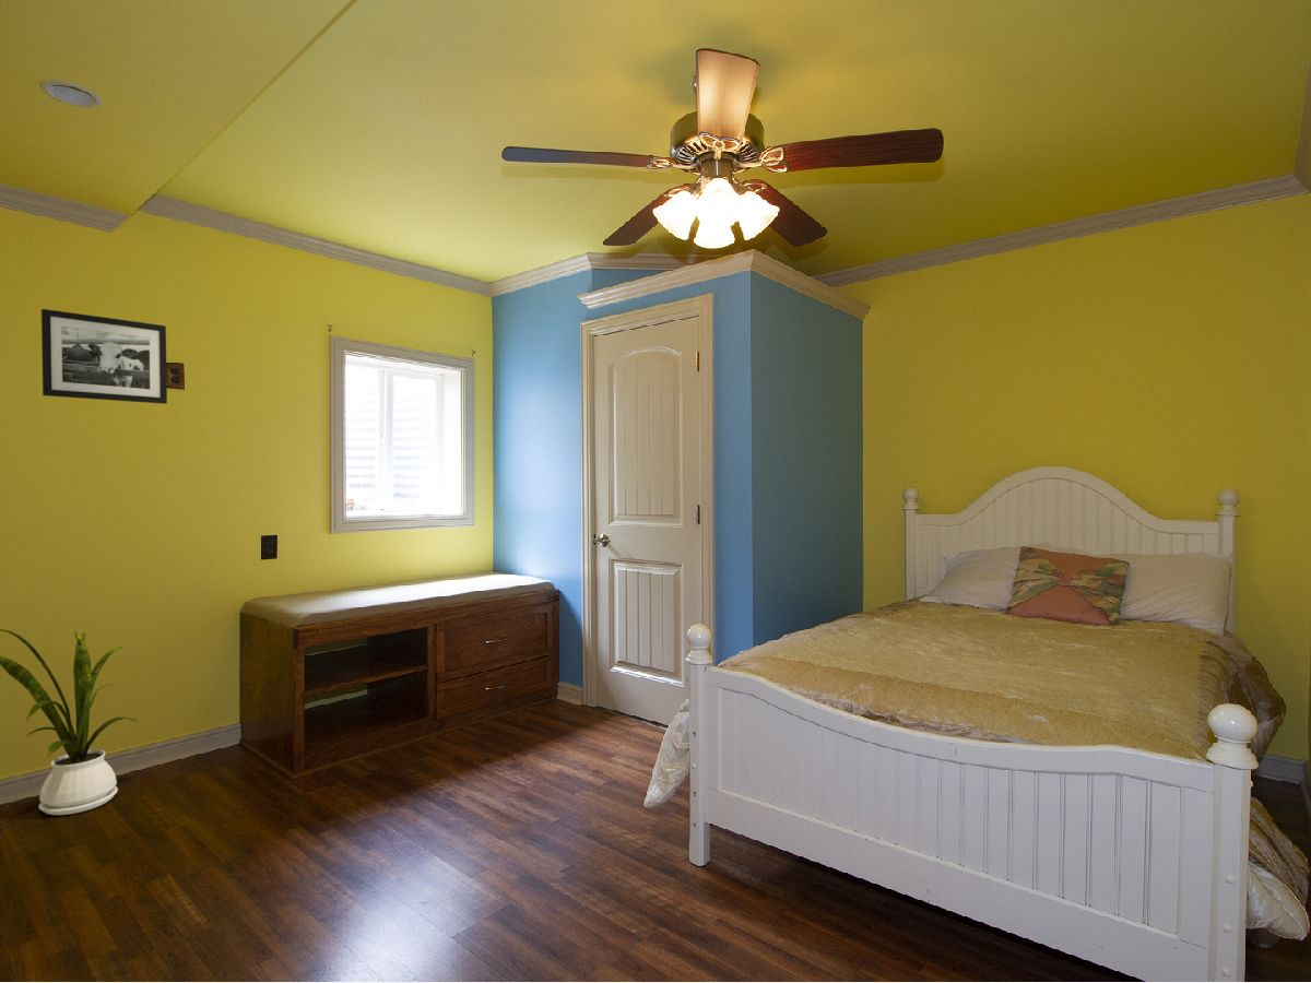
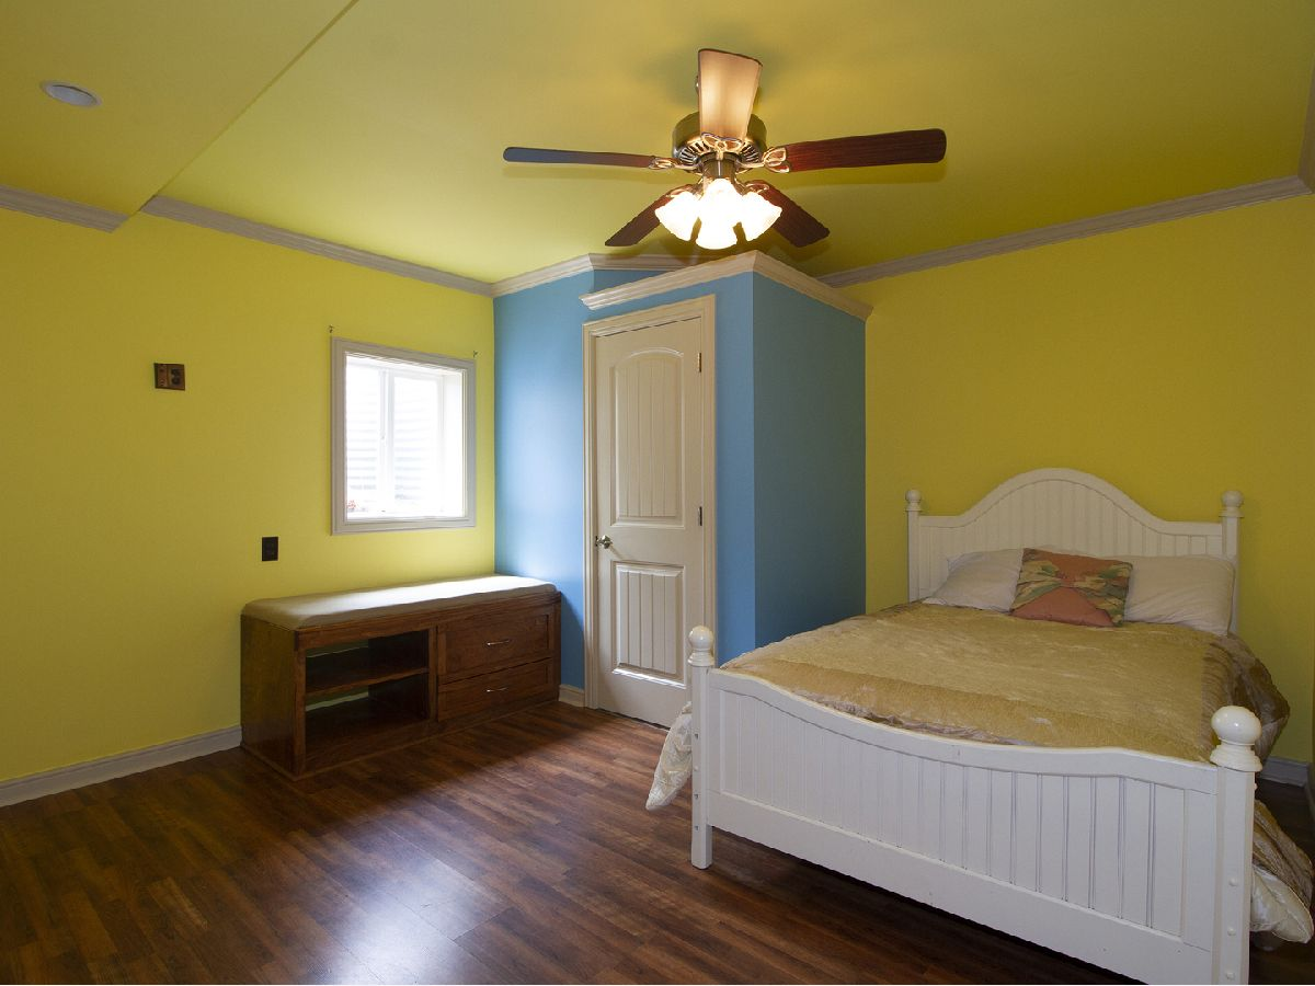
- house plant [0,628,139,816]
- picture frame [40,308,168,405]
